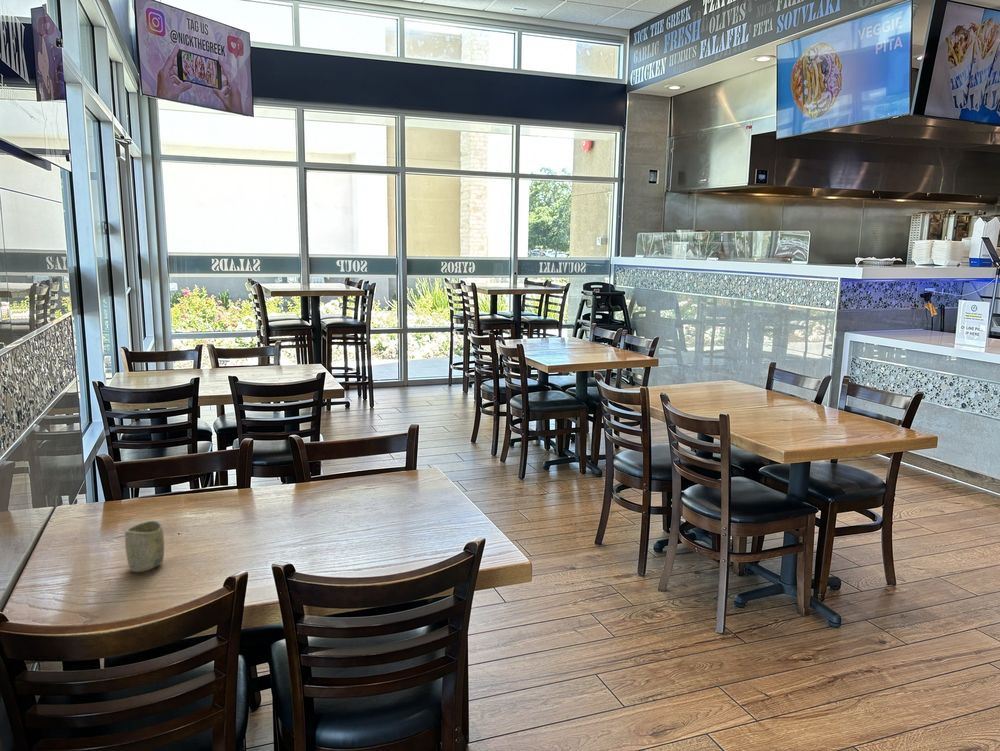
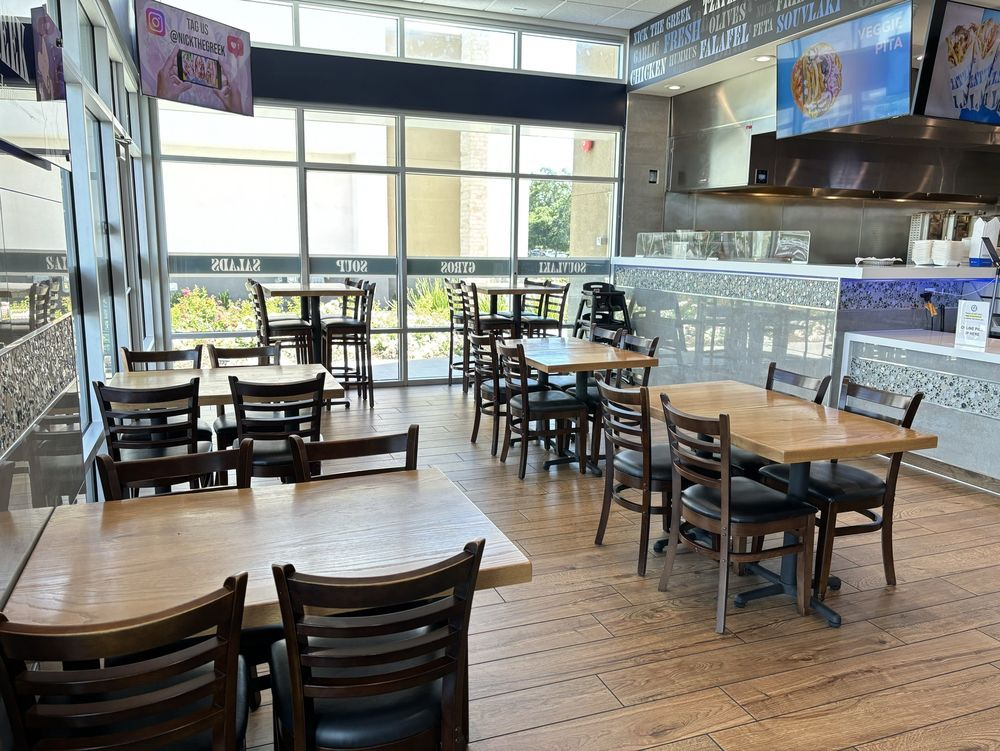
- cup [124,520,165,573]
